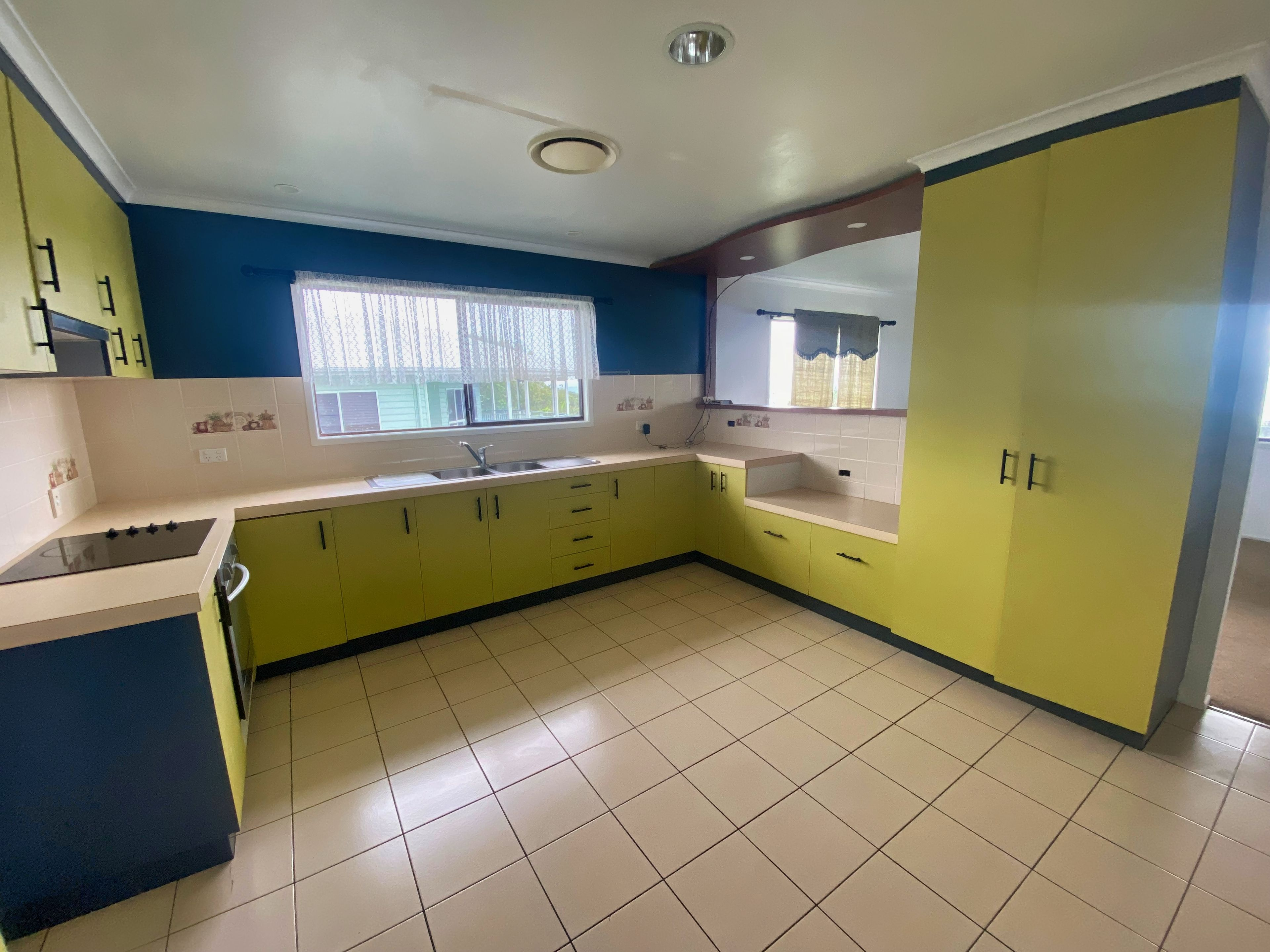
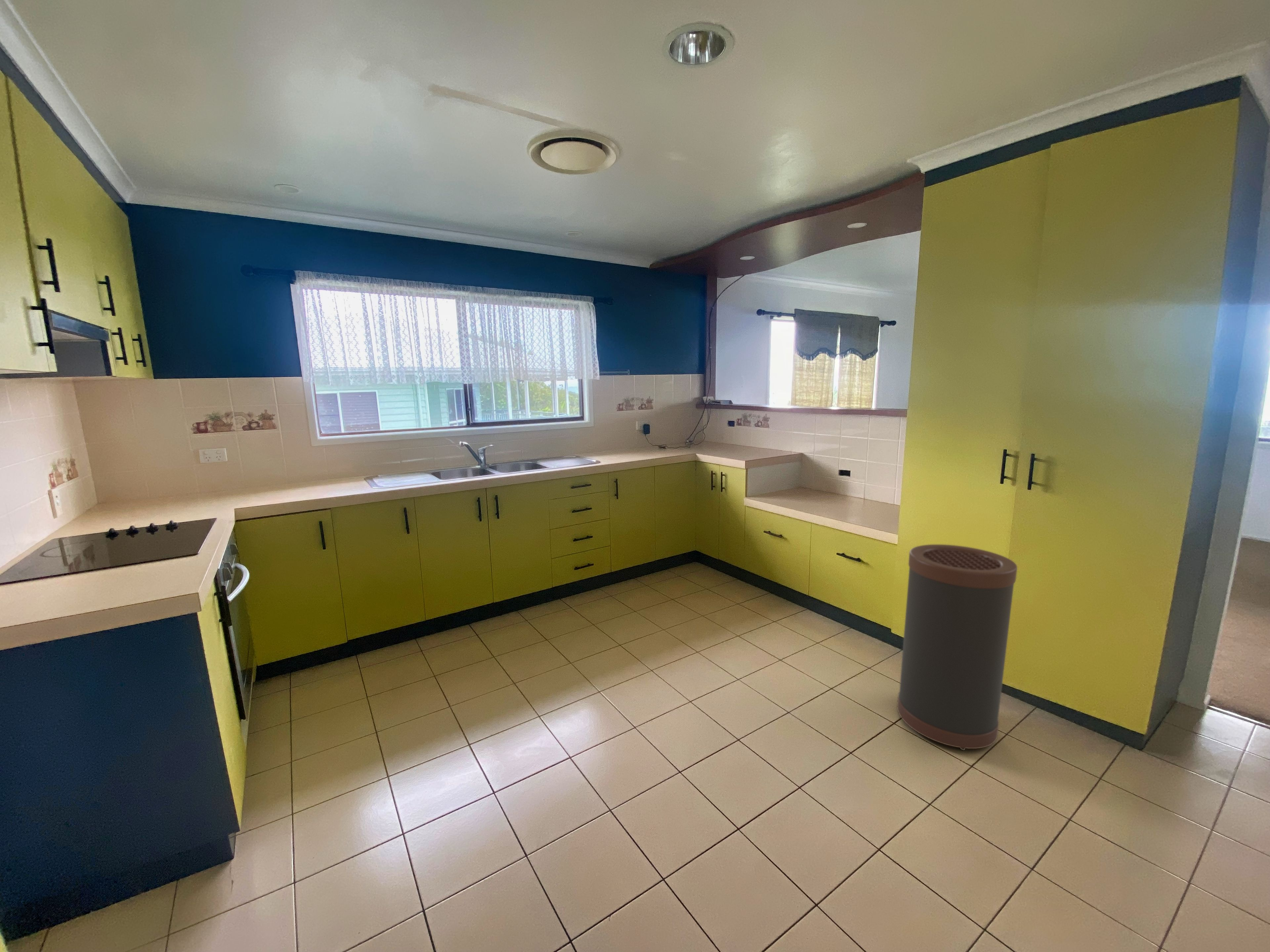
+ trash can [897,544,1018,751]
